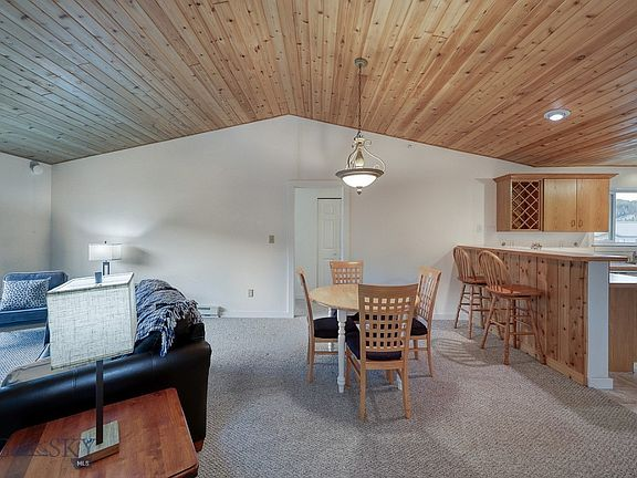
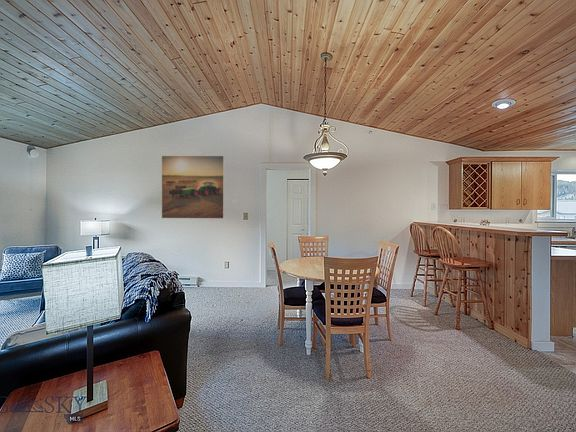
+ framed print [161,155,225,220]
